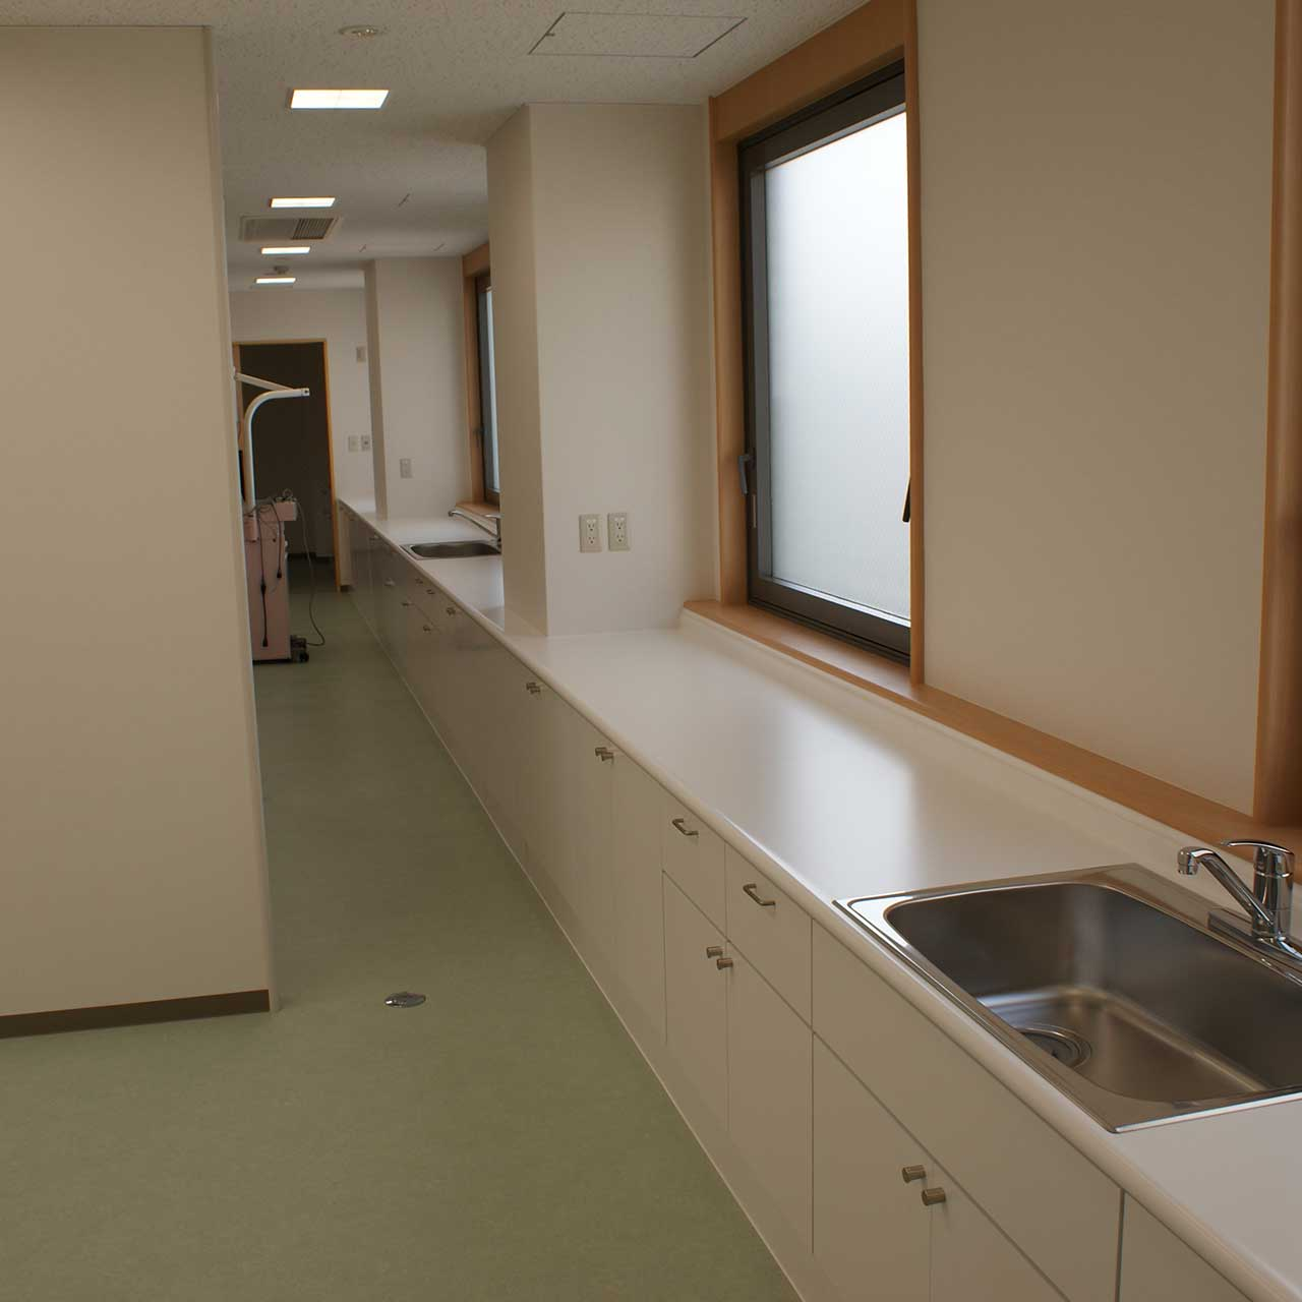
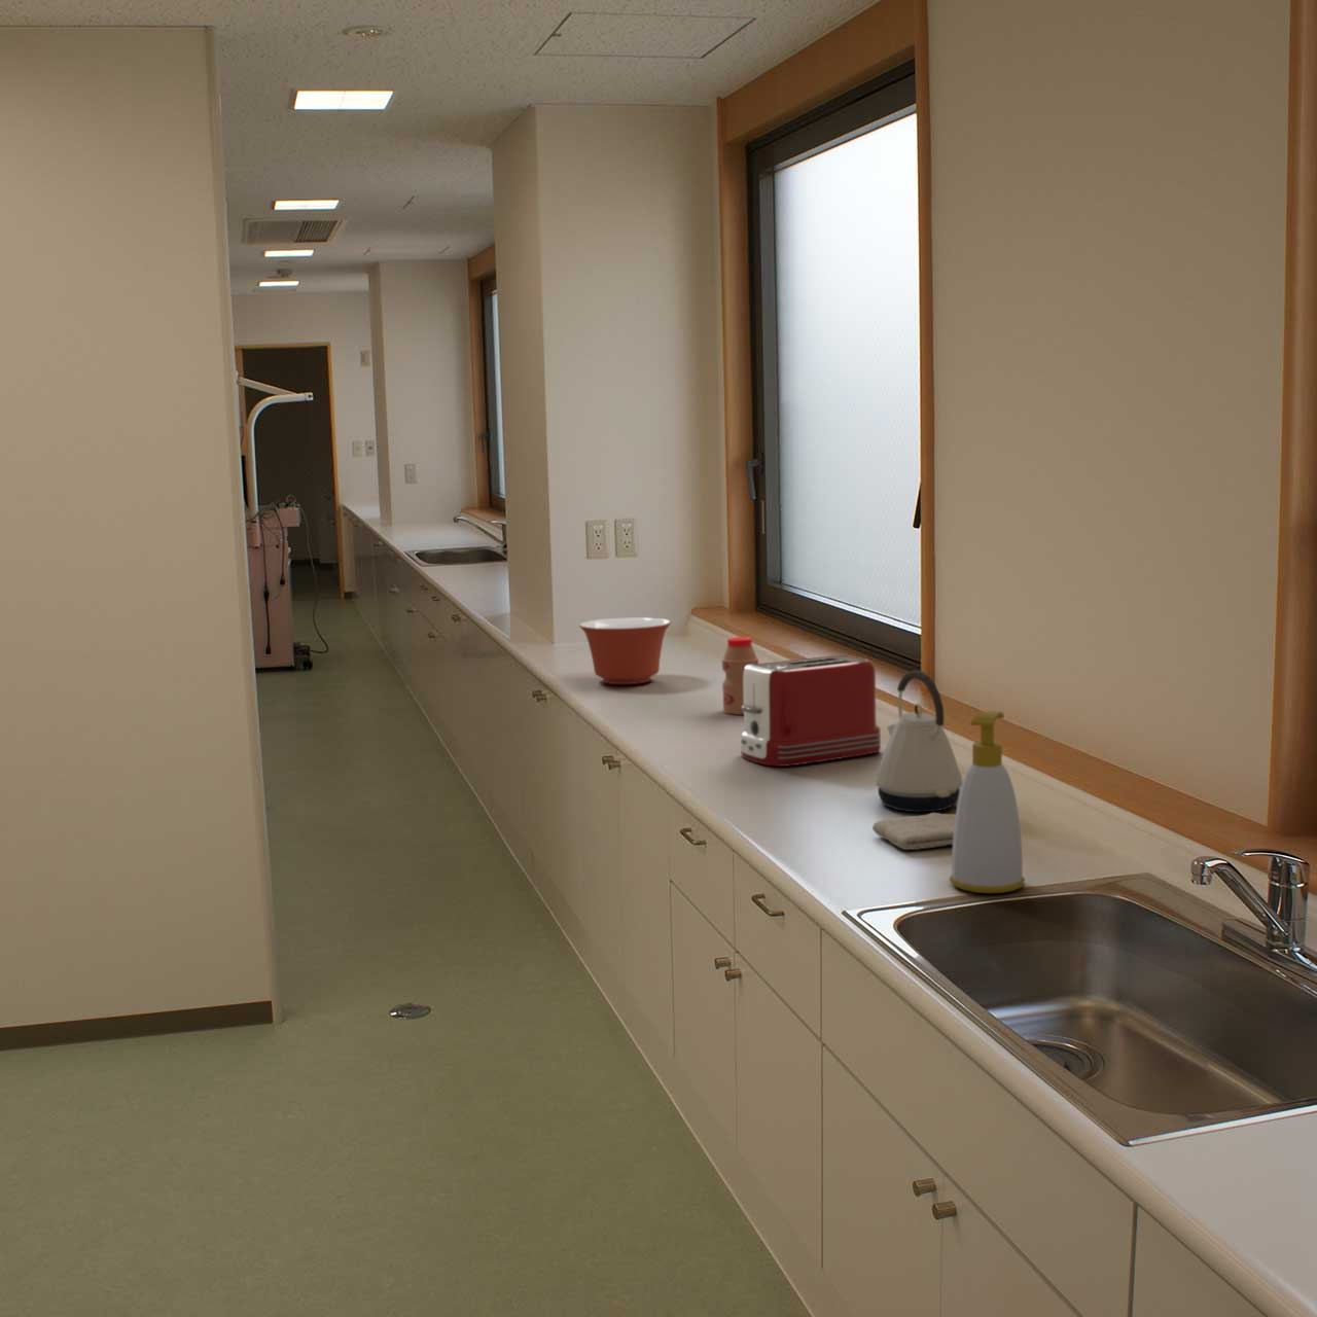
+ bottle [721,636,760,716]
+ mixing bowl [578,616,672,685]
+ washcloth [872,812,956,851]
+ soap bottle [949,710,1026,894]
+ toaster [739,655,882,767]
+ kettle [874,669,964,813]
